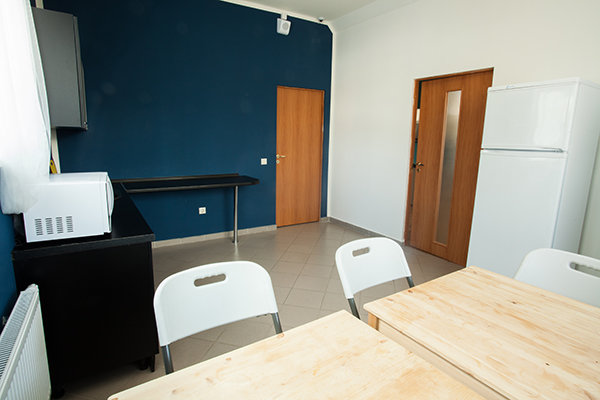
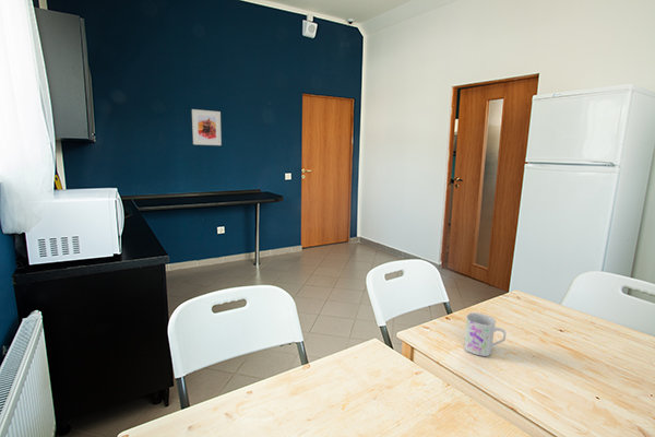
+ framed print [191,108,223,146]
+ mug [463,311,507,357]
